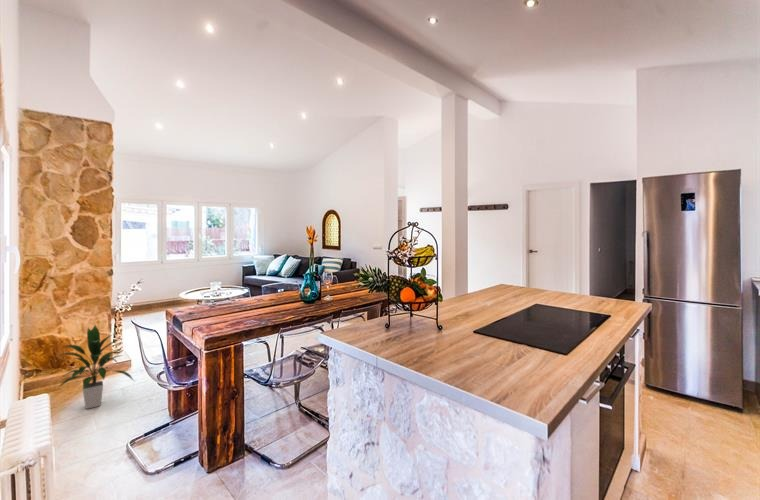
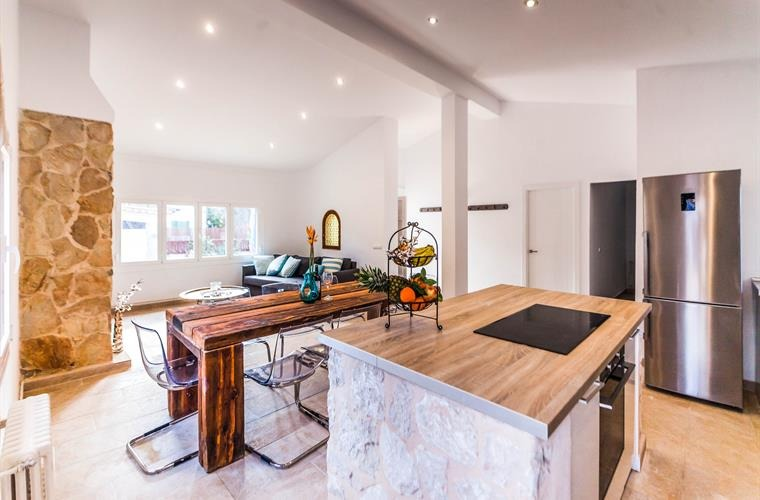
- indoor plant [55,323,136,410]
